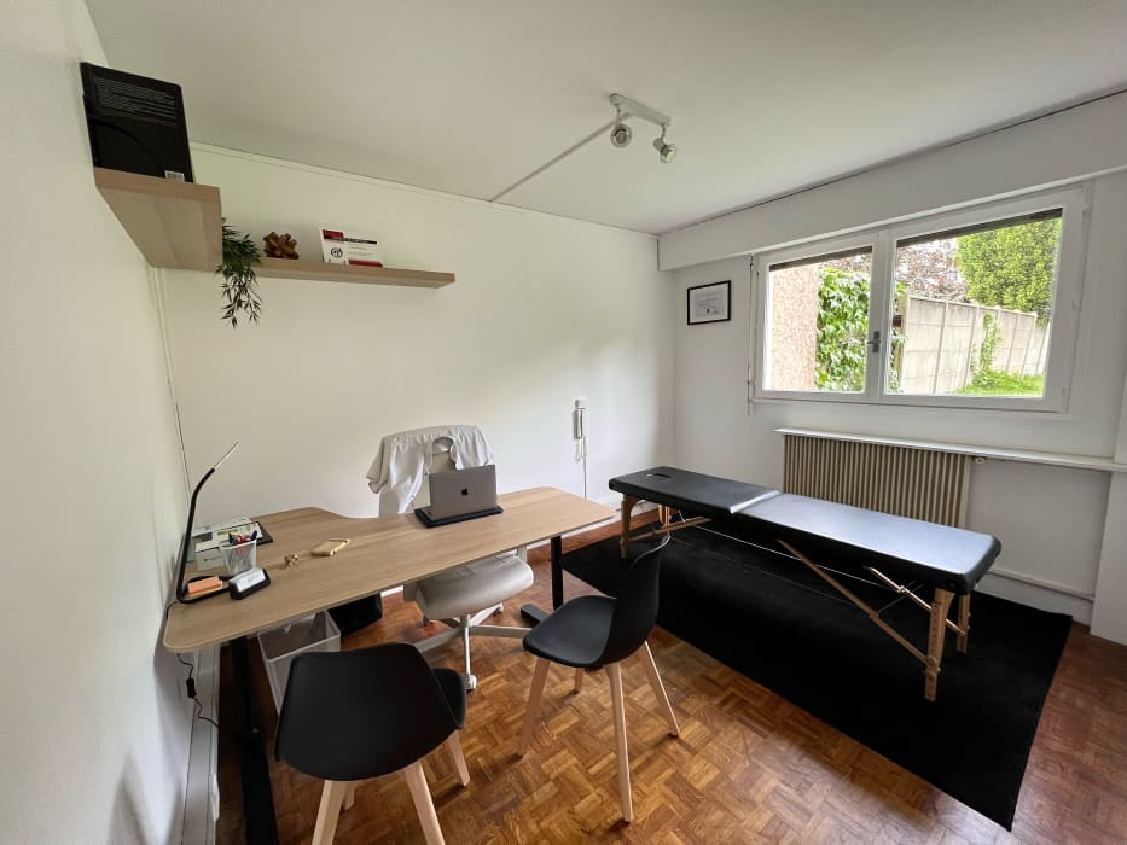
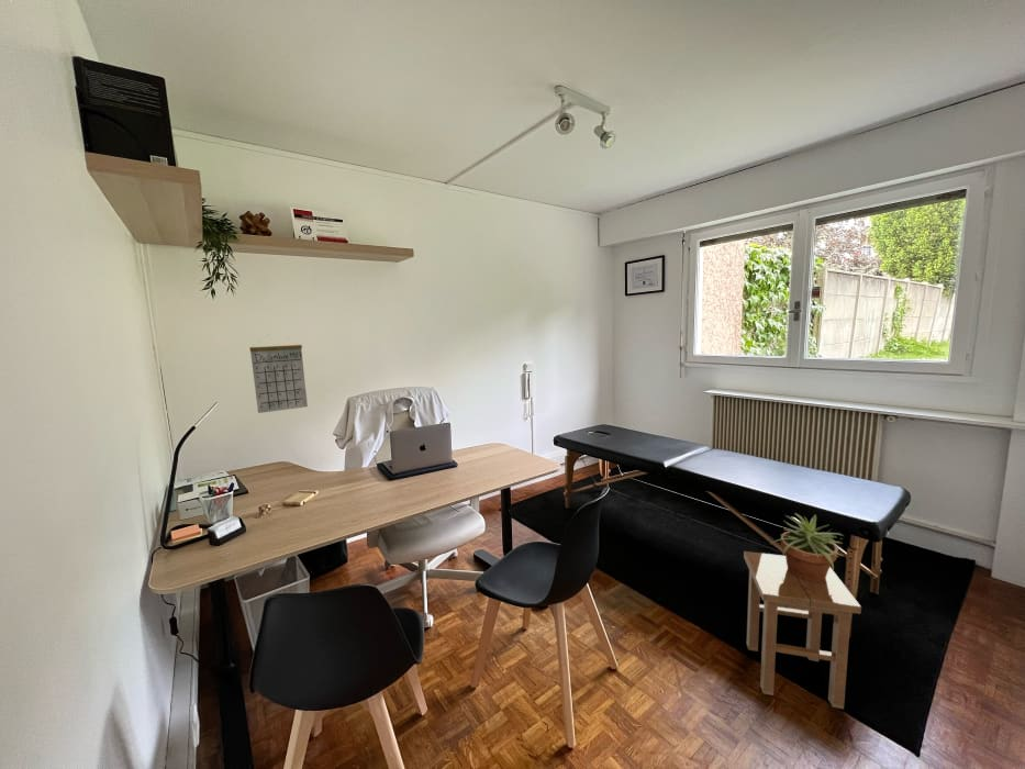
+ stool [743,550,862,710]
+ potted plant [770,512,845,581]
+ calendar [248,334,309,414]
